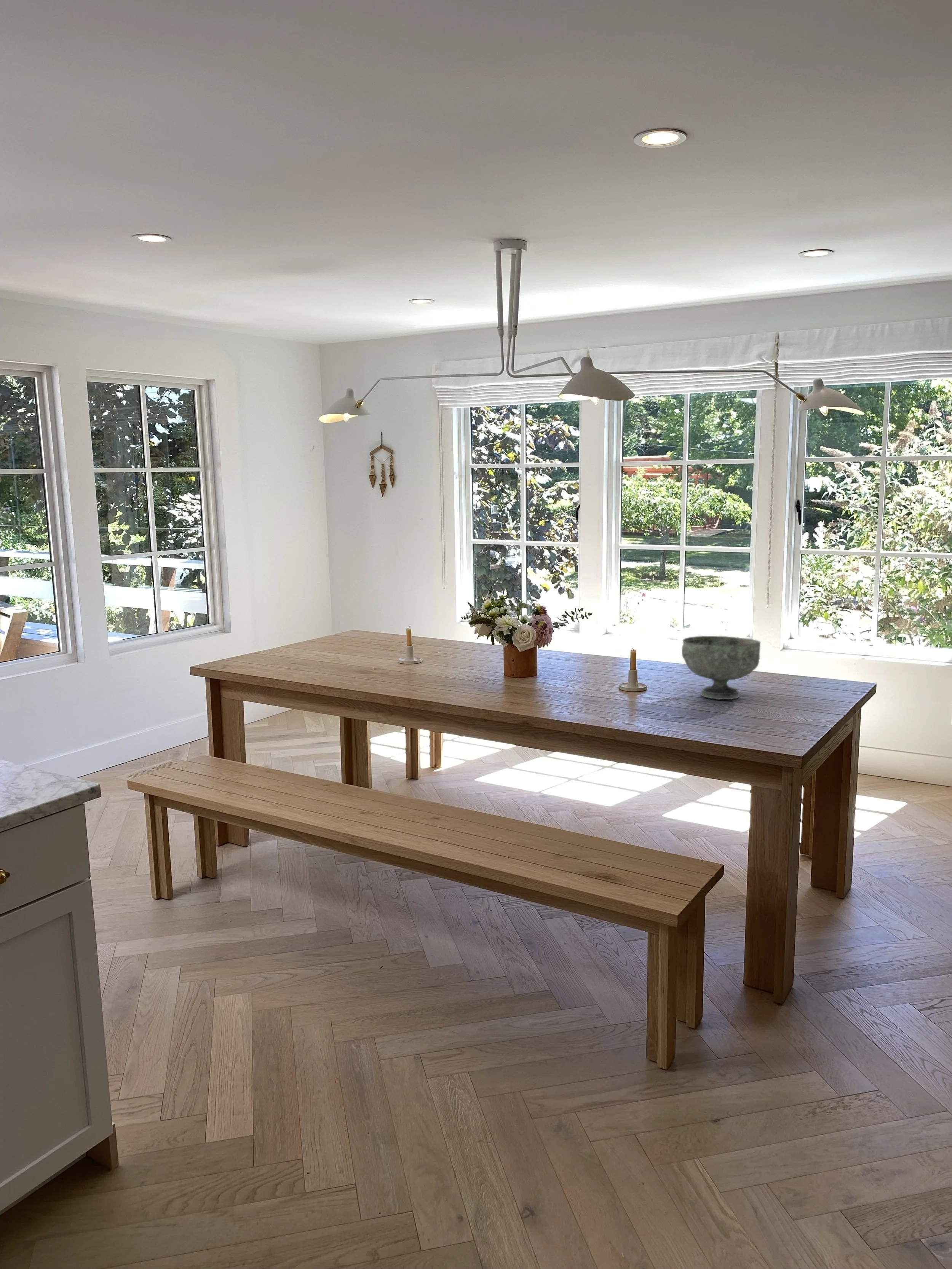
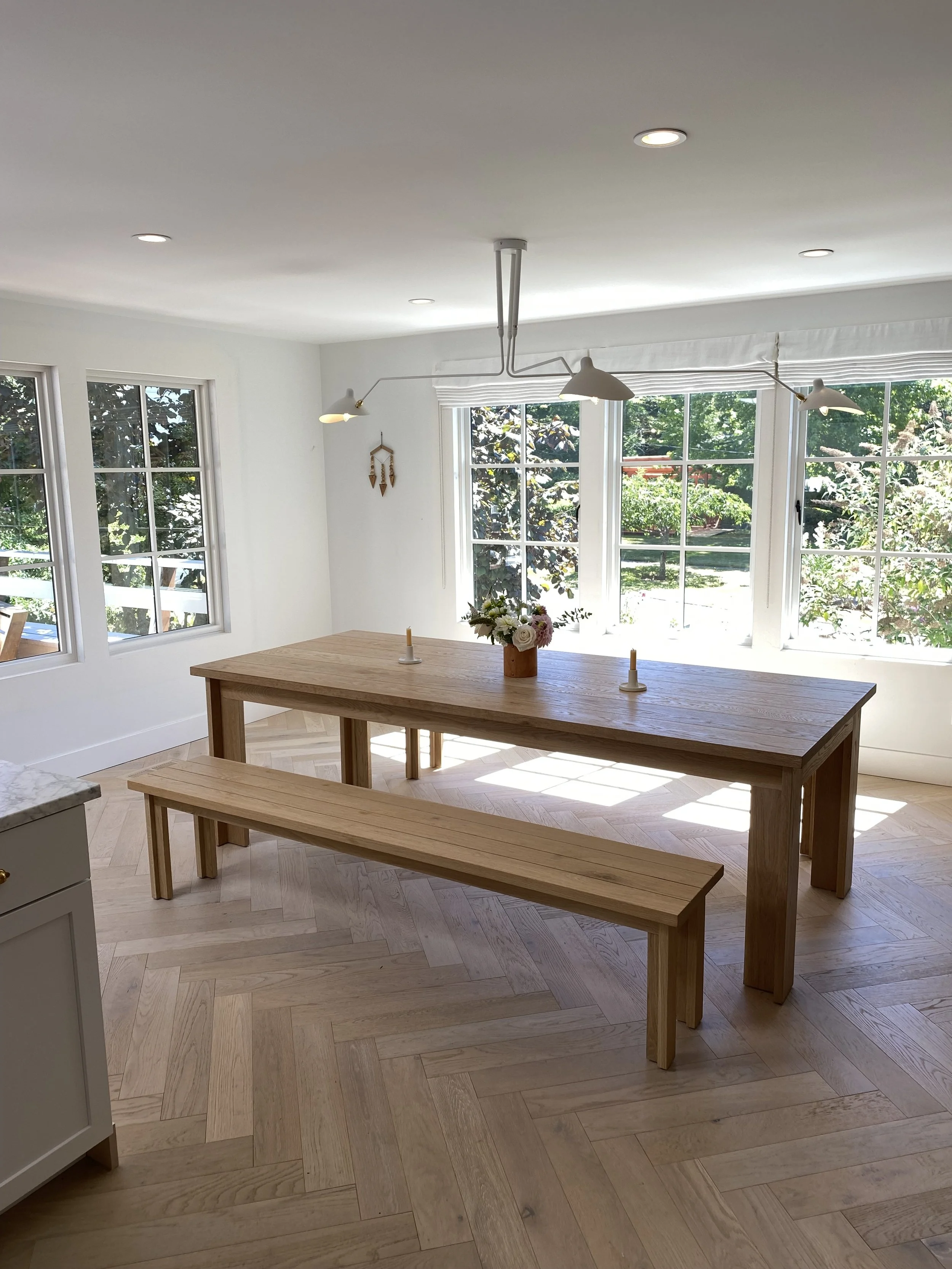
- decorative bowl [681,635,761,700]
